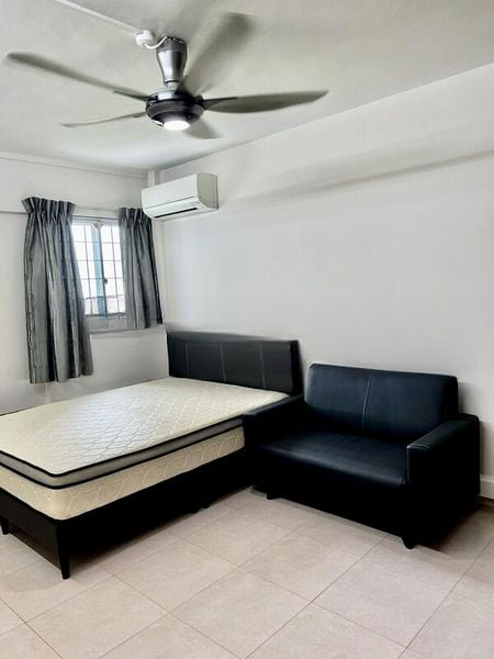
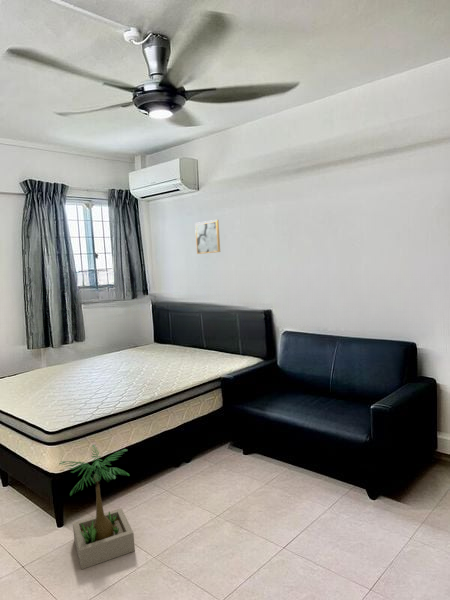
+ wall art [194,219,221,255]
+ potted plant [58,444,136,570]
